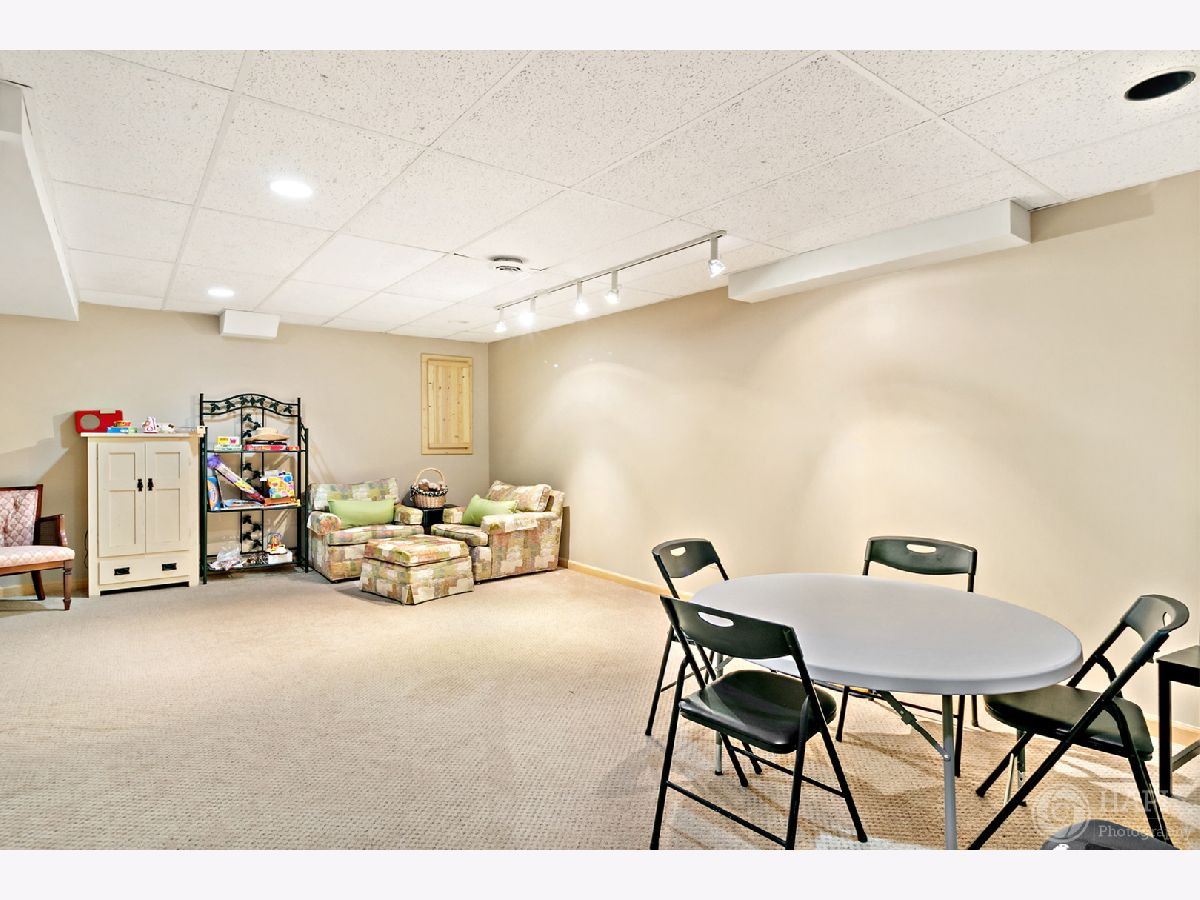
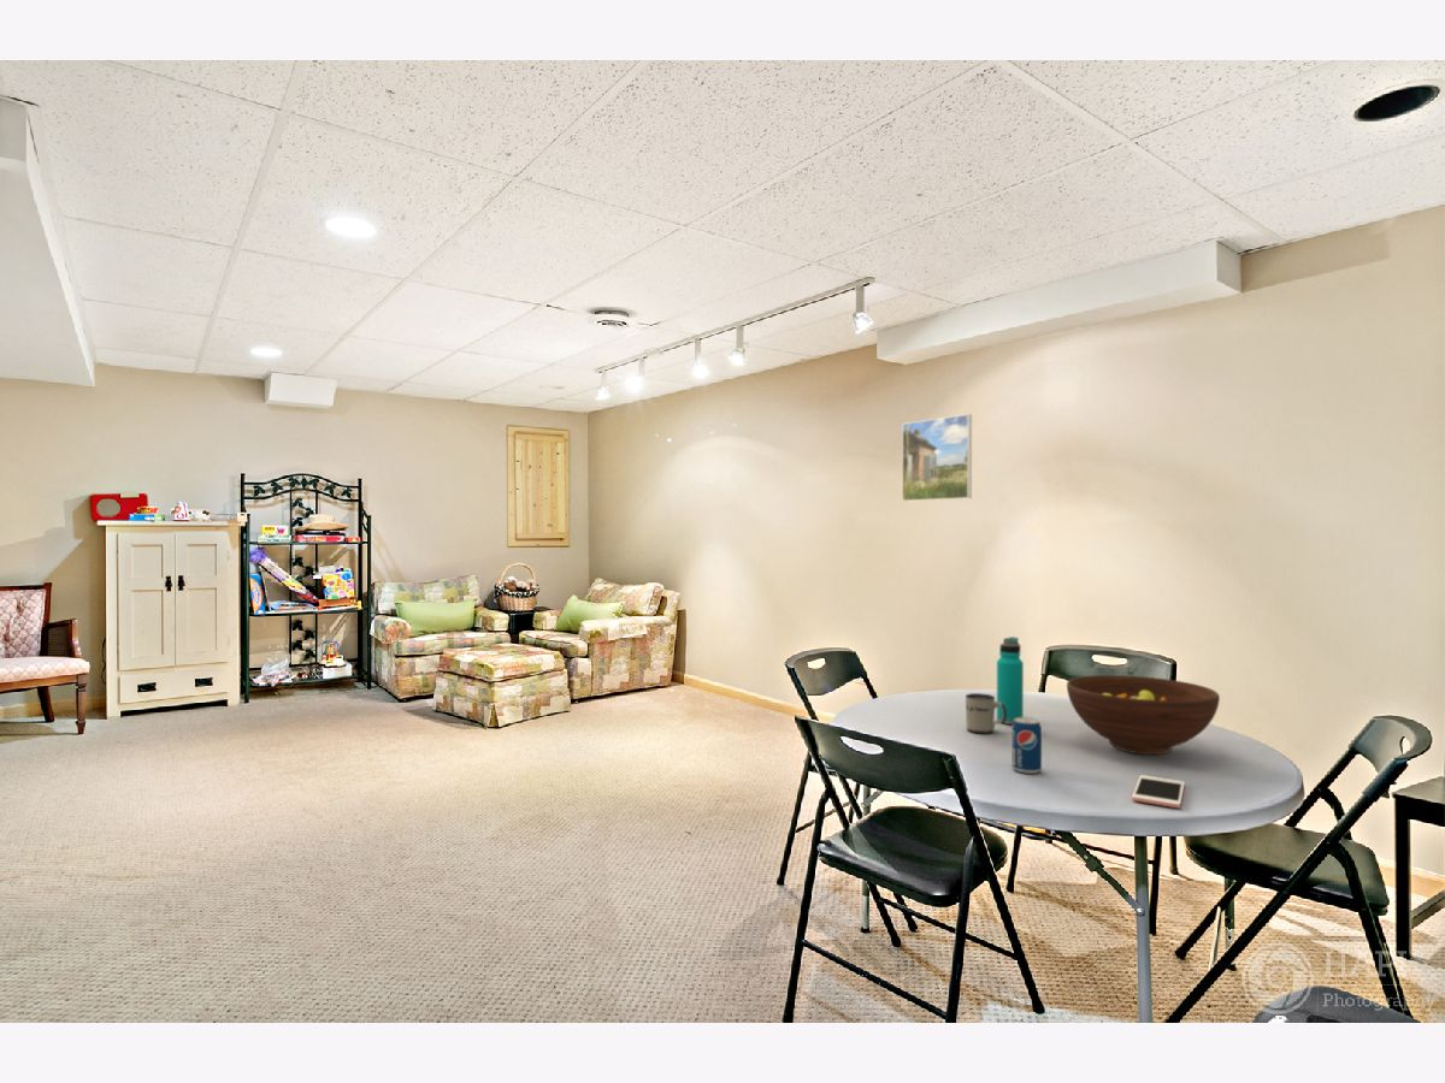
+ water bottle [996,635,1025,726]
+ cell phone [1131,774,1186,809]
+ fruit bowl [1066,674,1221,756]
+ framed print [901,413,973,503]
+ mug [965,692,1007,734]
+ beverage can [1010,716,1043,775]
